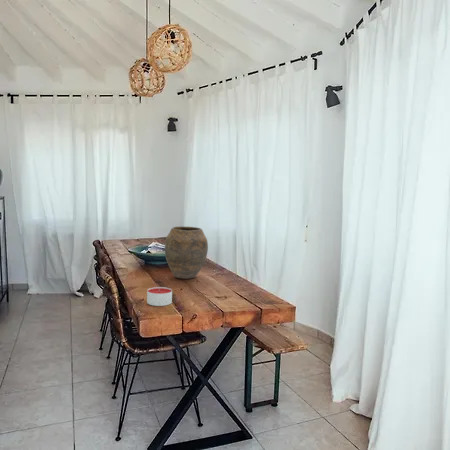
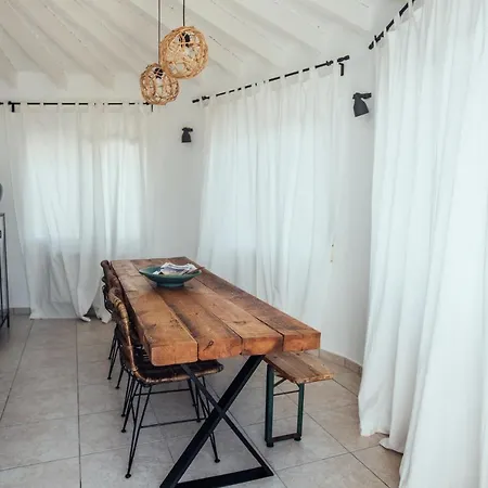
- vase [164,225,209,280]
- candle [146,286,173,307]
